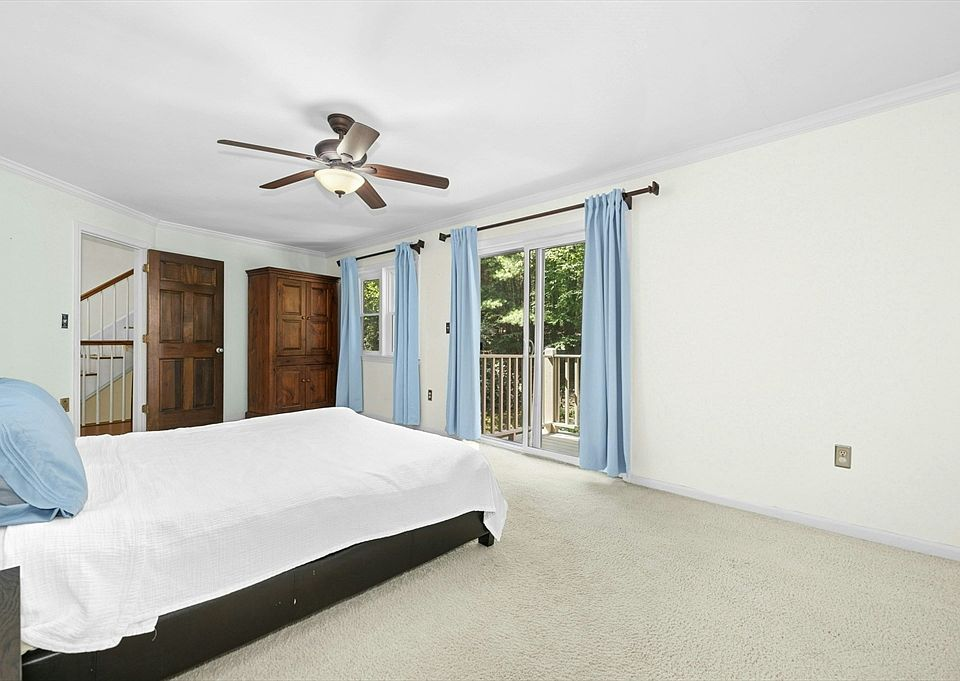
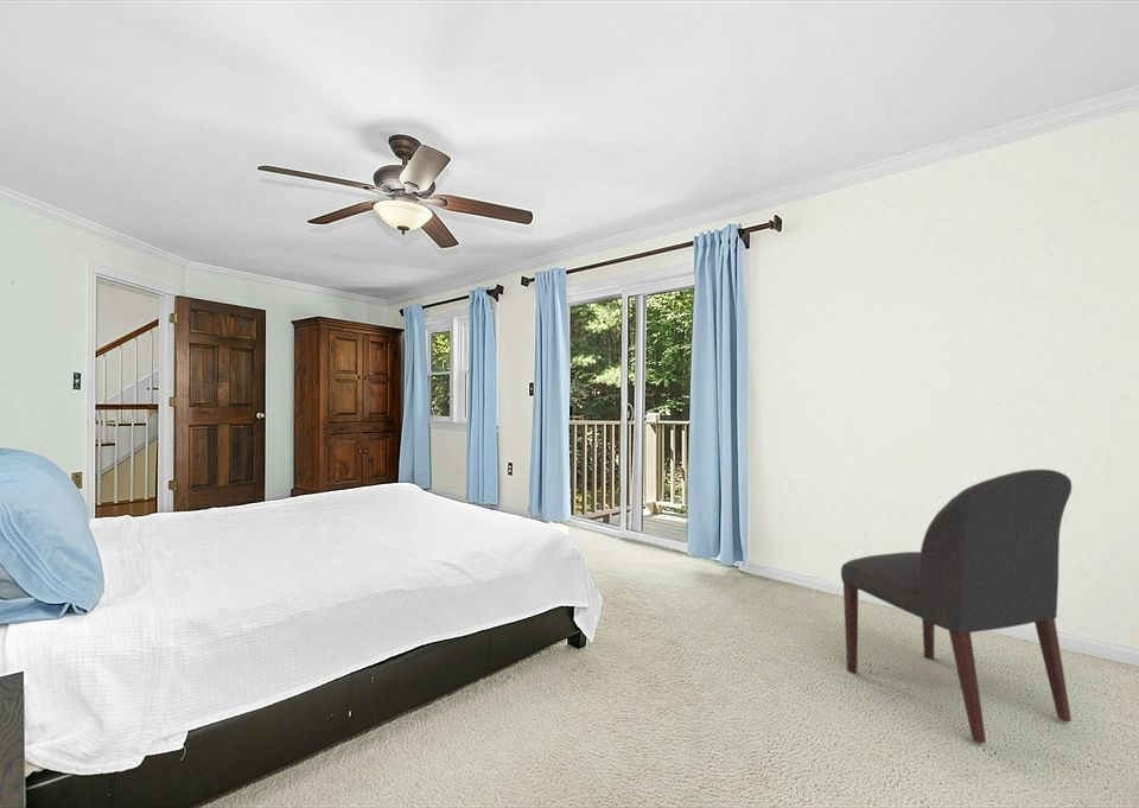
+ chair [840,469,1073,745]
